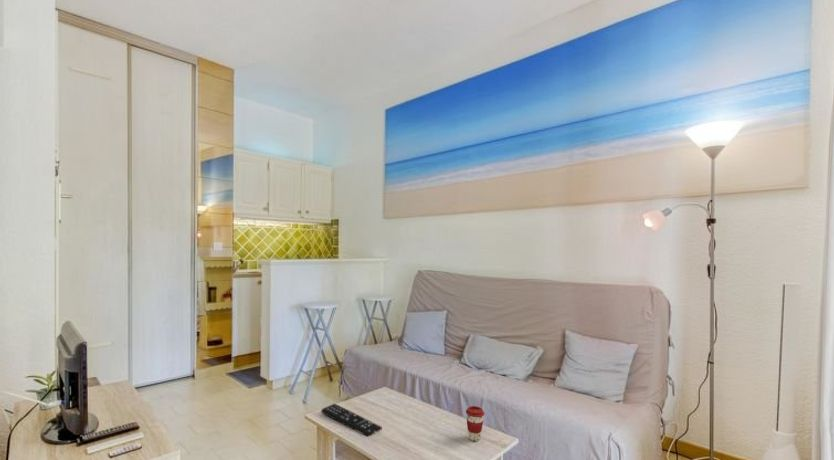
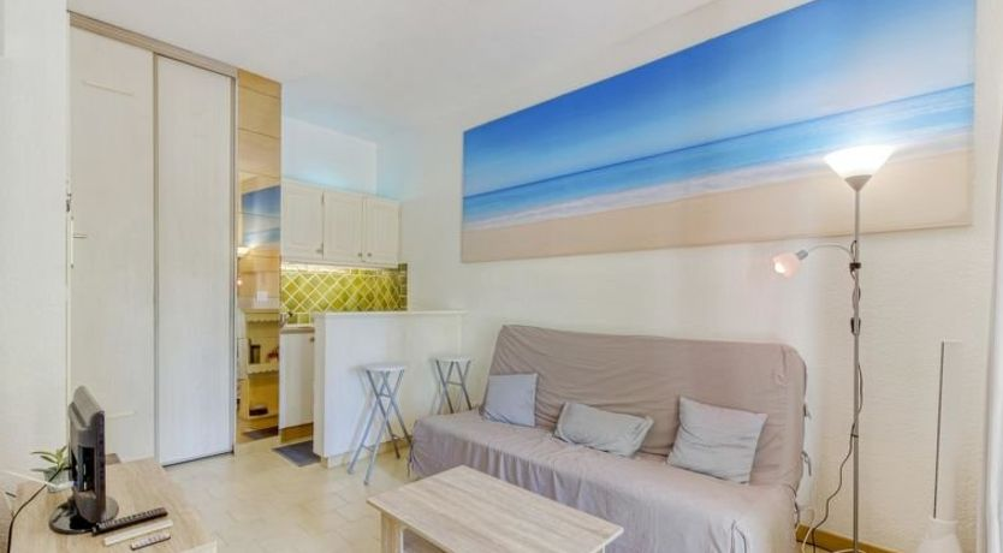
- coffee cup [465,405,485,442]
- remote control [320,403,383,438]
